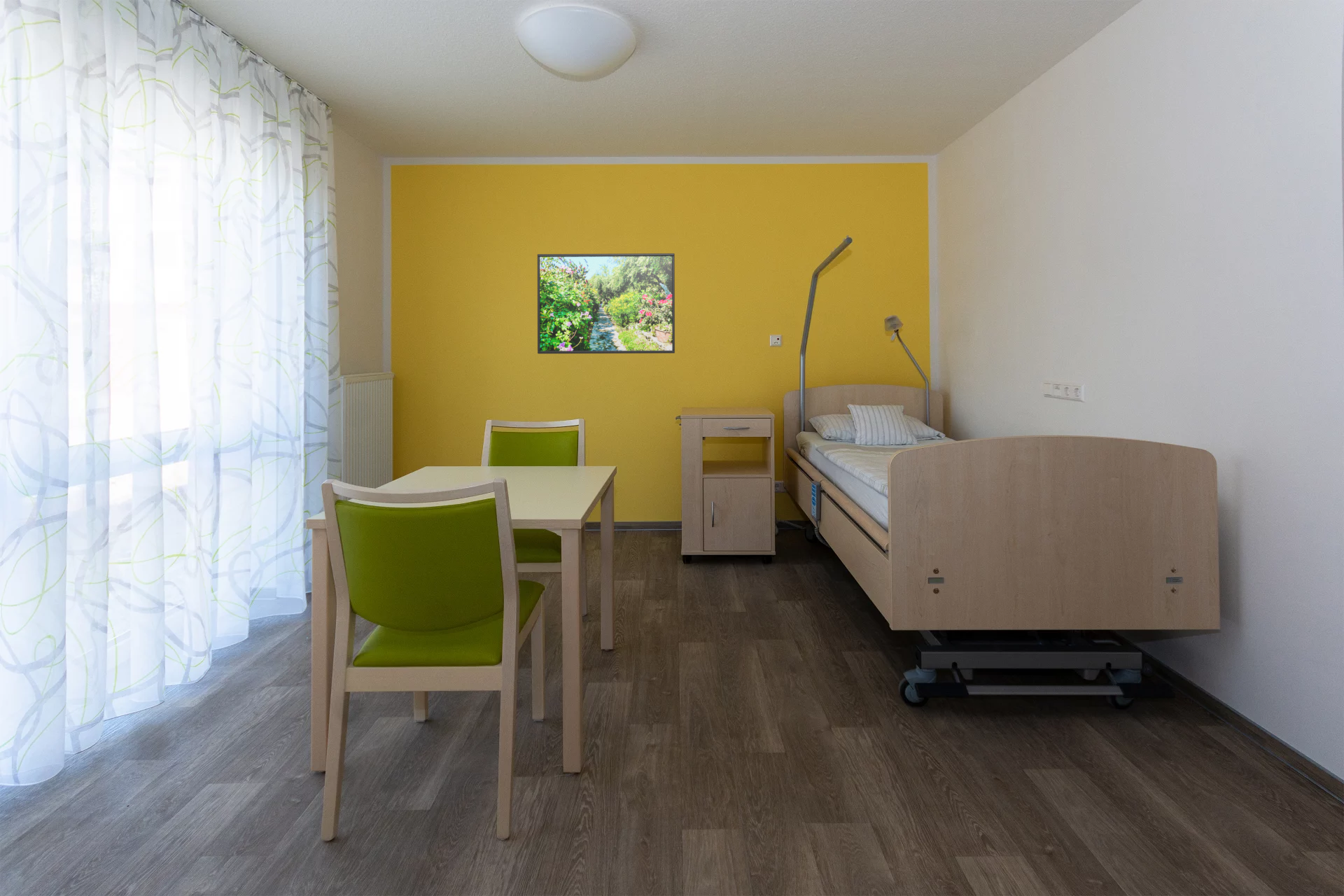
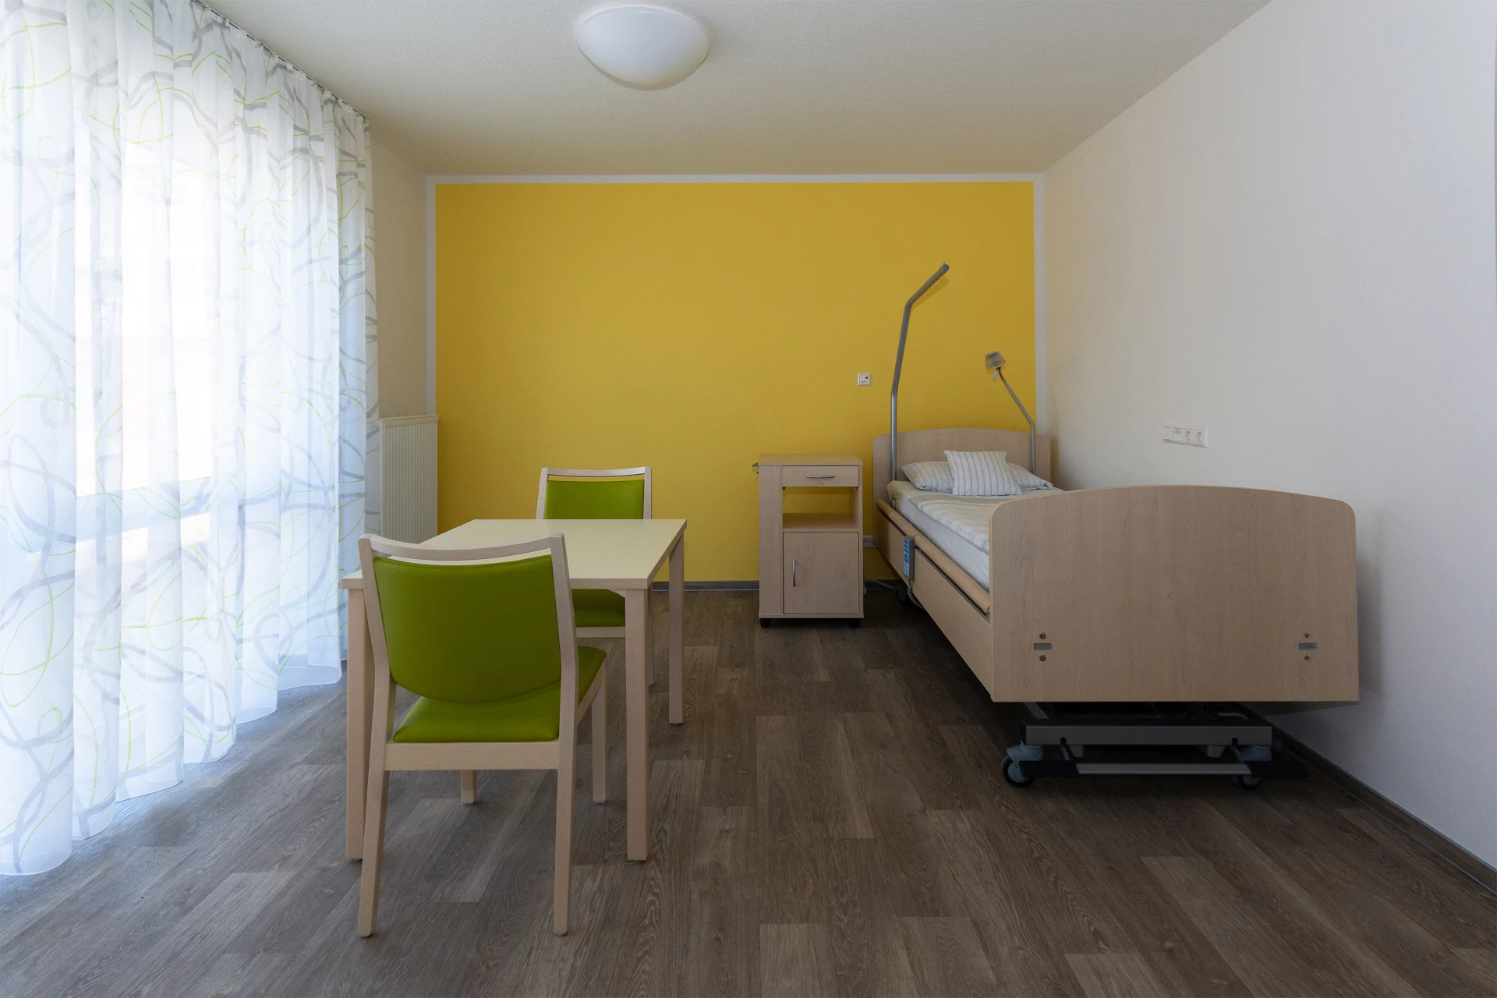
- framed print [537,253,675,354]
